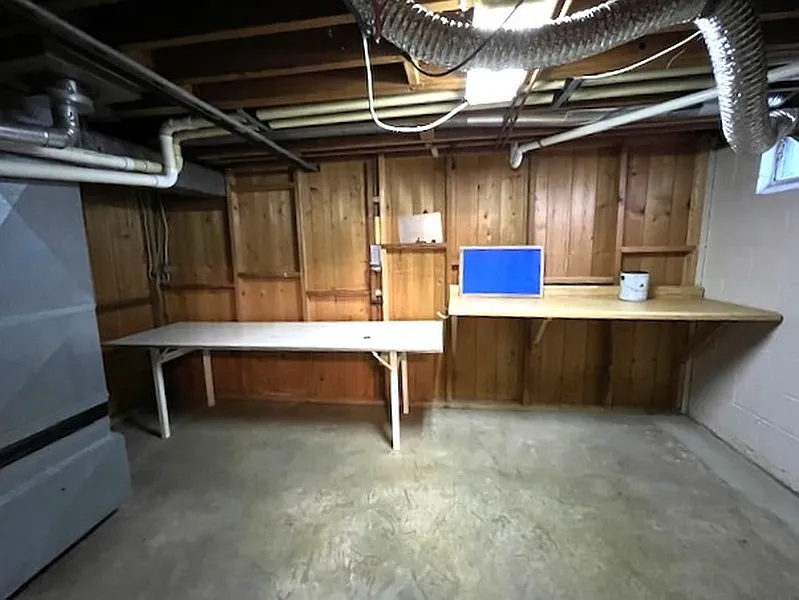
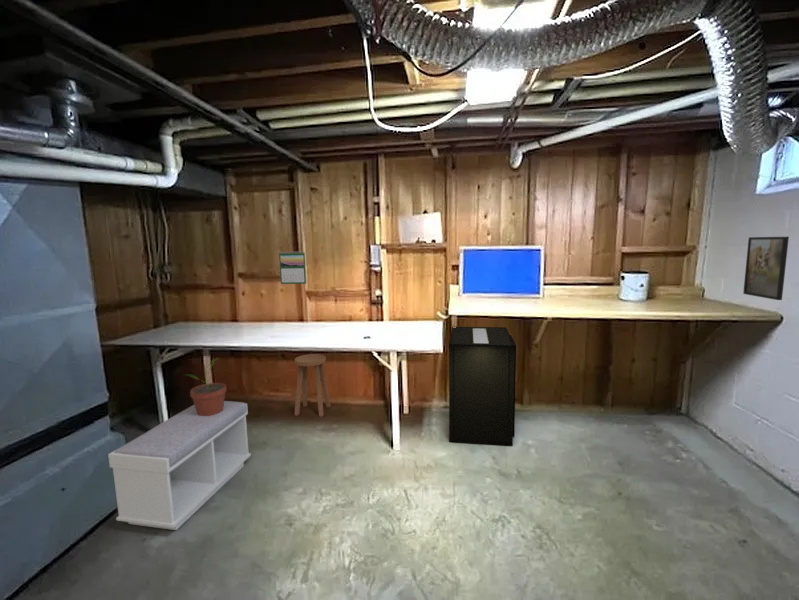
+ stool [294,353,332,418]
+ bench [107,400,252,531]
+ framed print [742,235,790,301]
+ potted plant [184,357,227,416]
+ calendar [278,250,307,285]
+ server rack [448,326,517,447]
